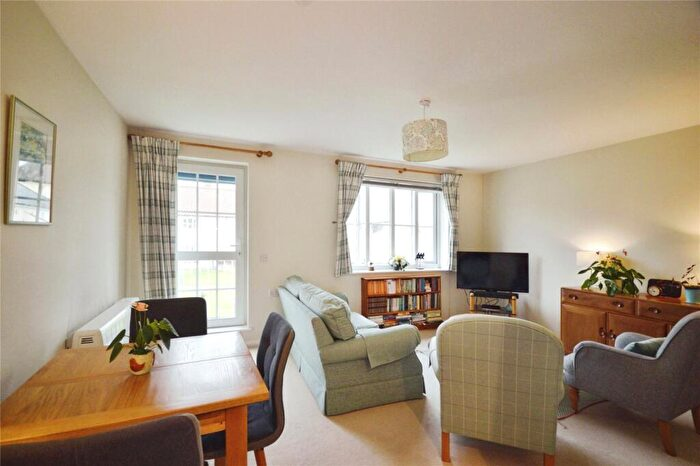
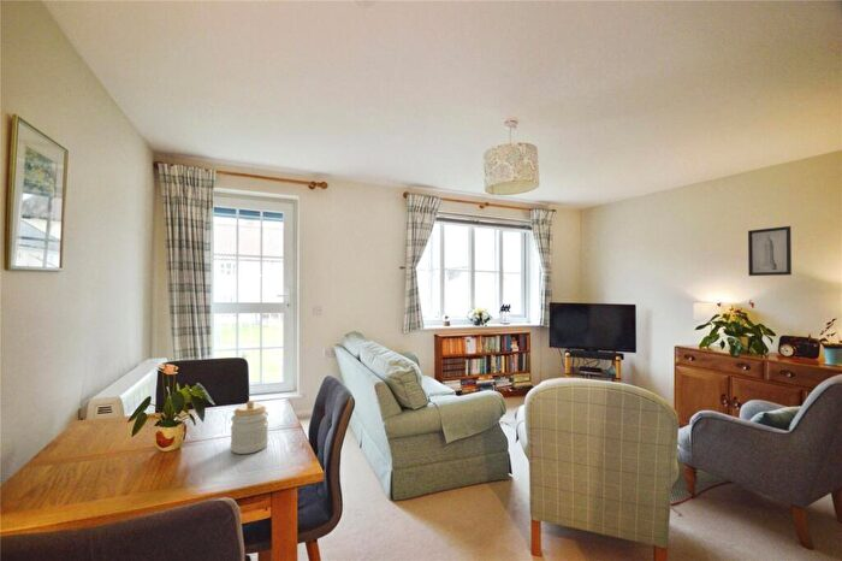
+ jar [230,400,269,455]
+ wall art [747,225,793,277]
